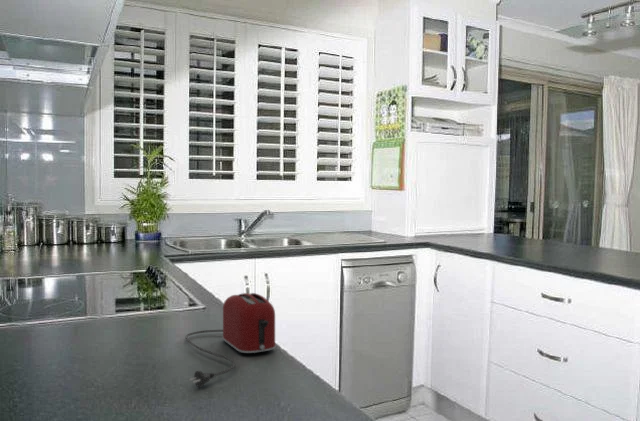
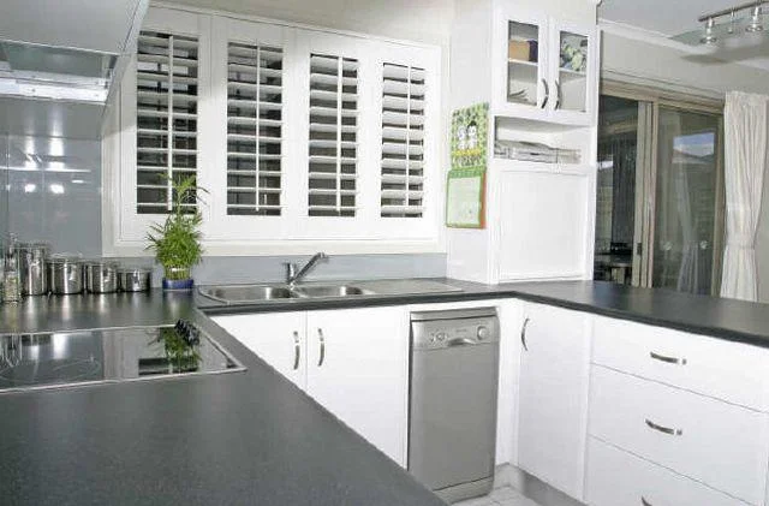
- toaster [184,292,277,388]
